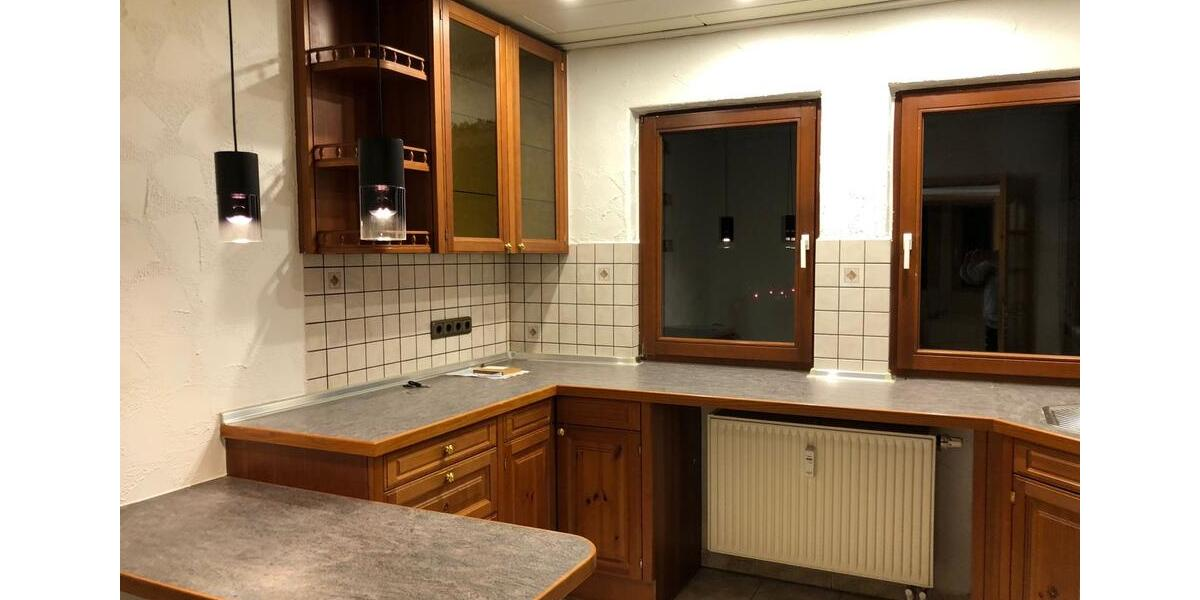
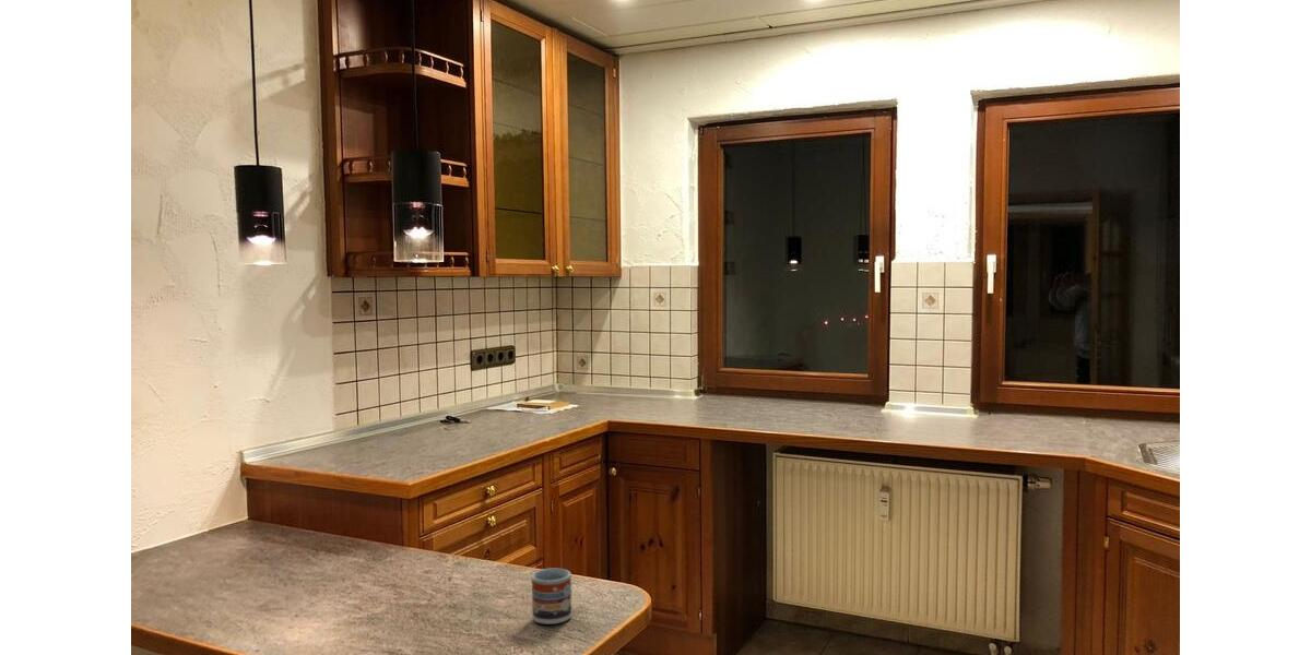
+ cup [530,568,574,626]
